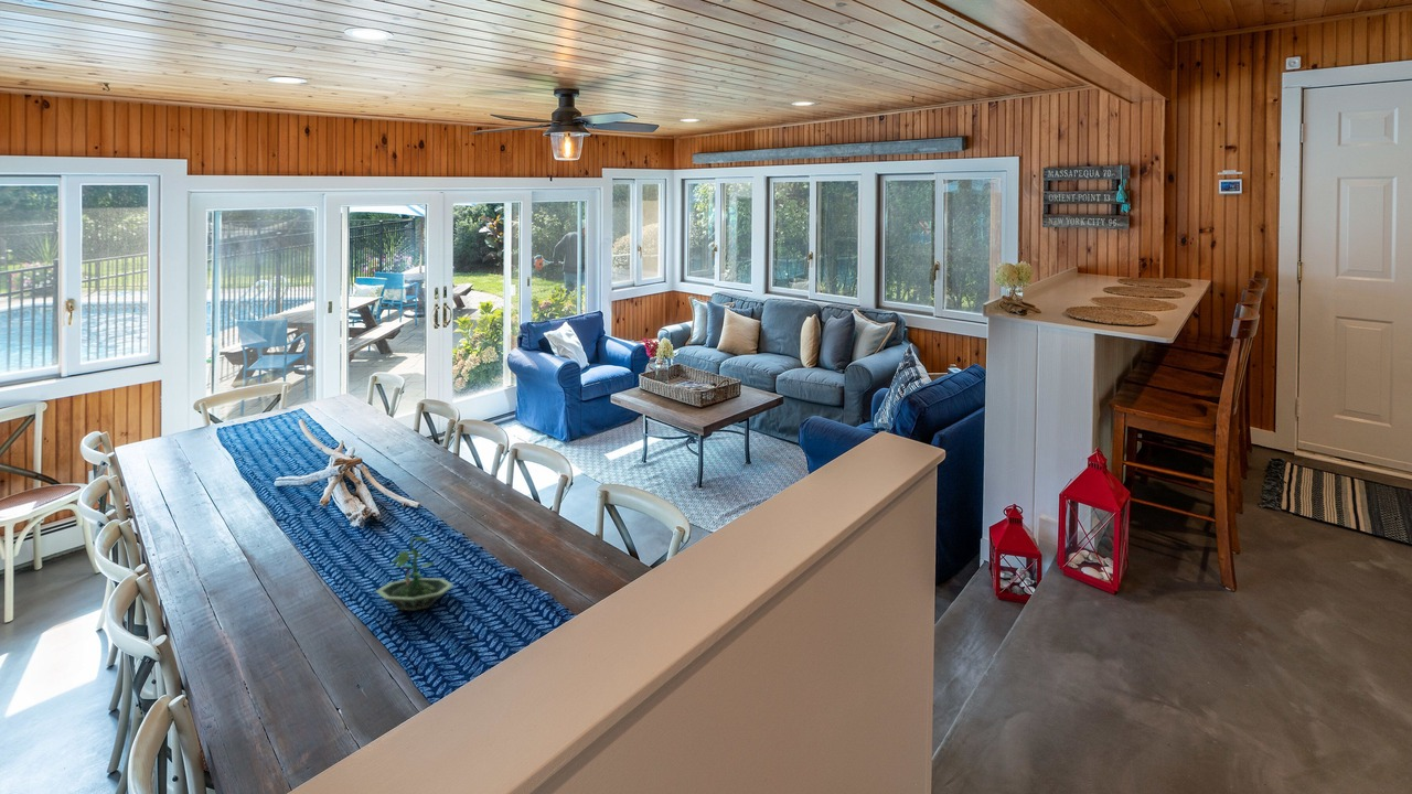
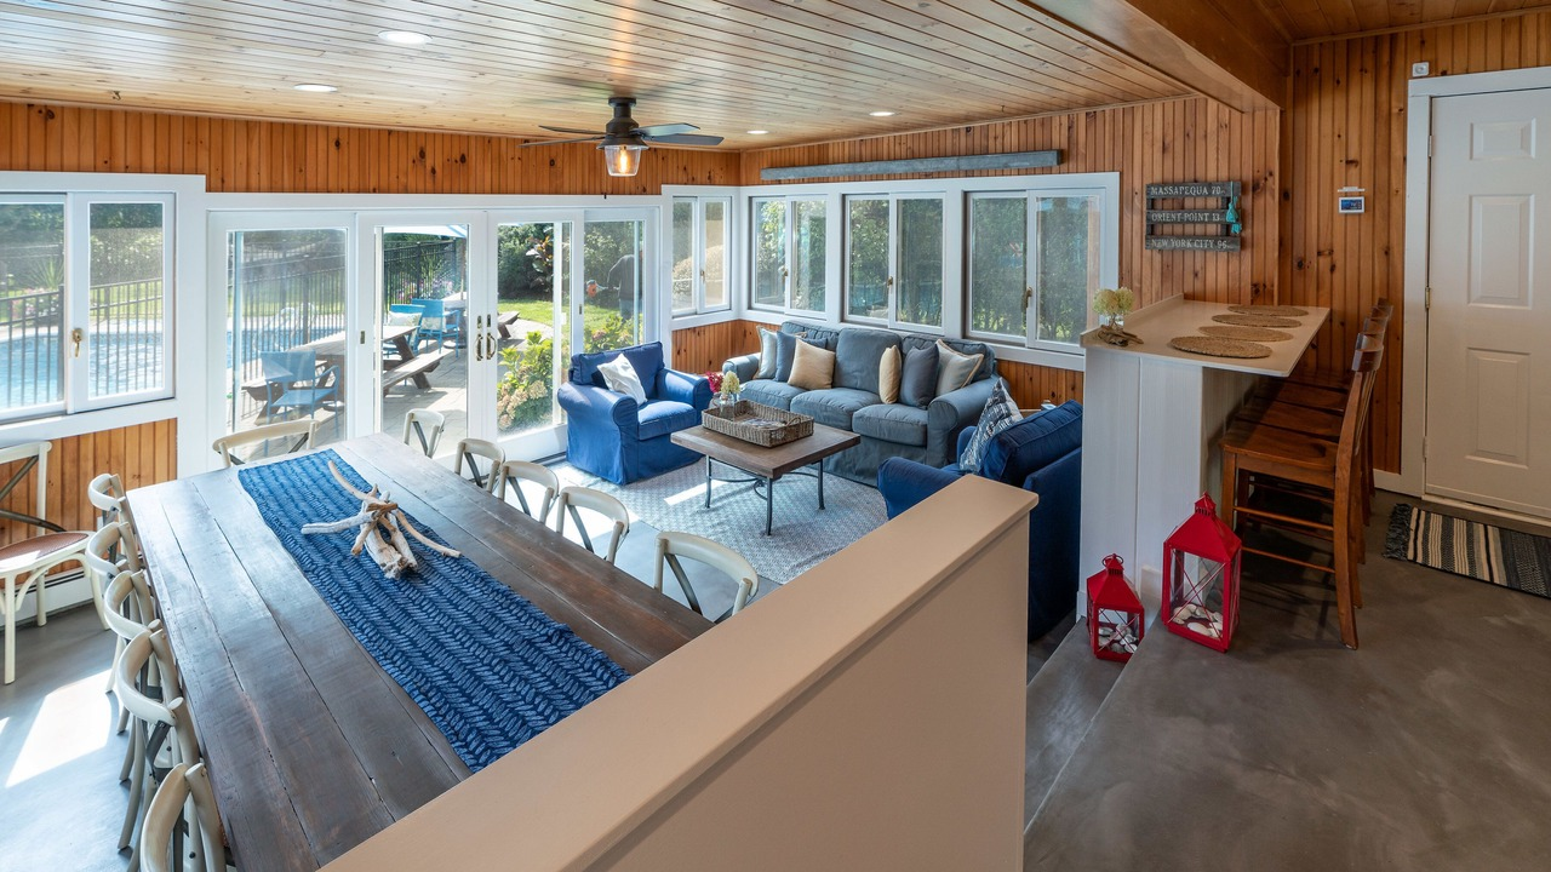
- terrarium [375,536,454,612]
